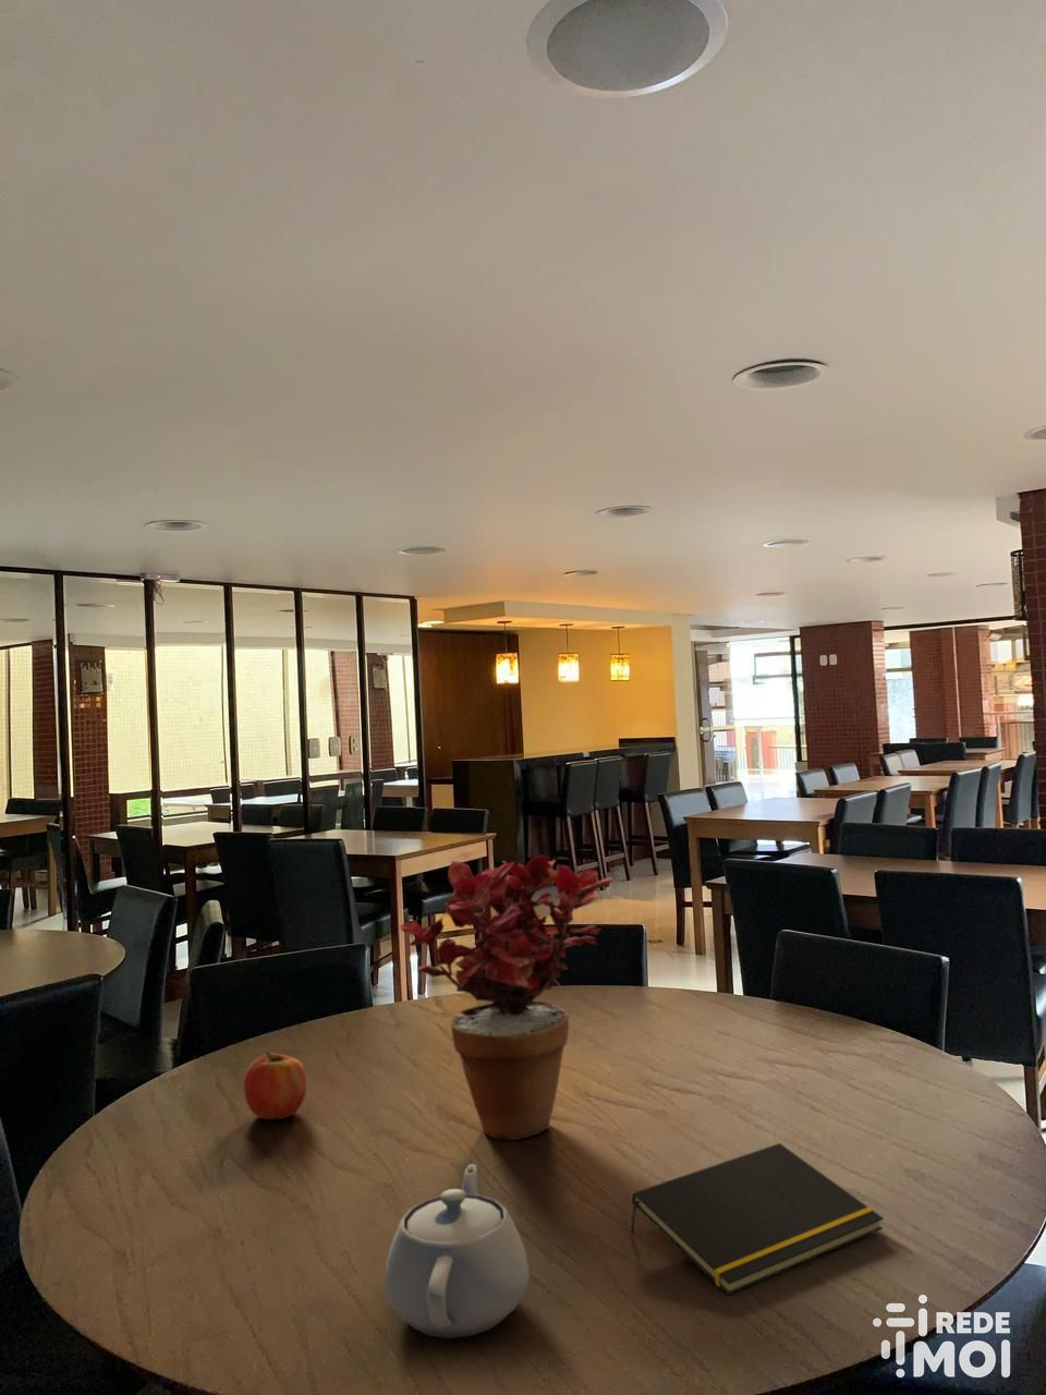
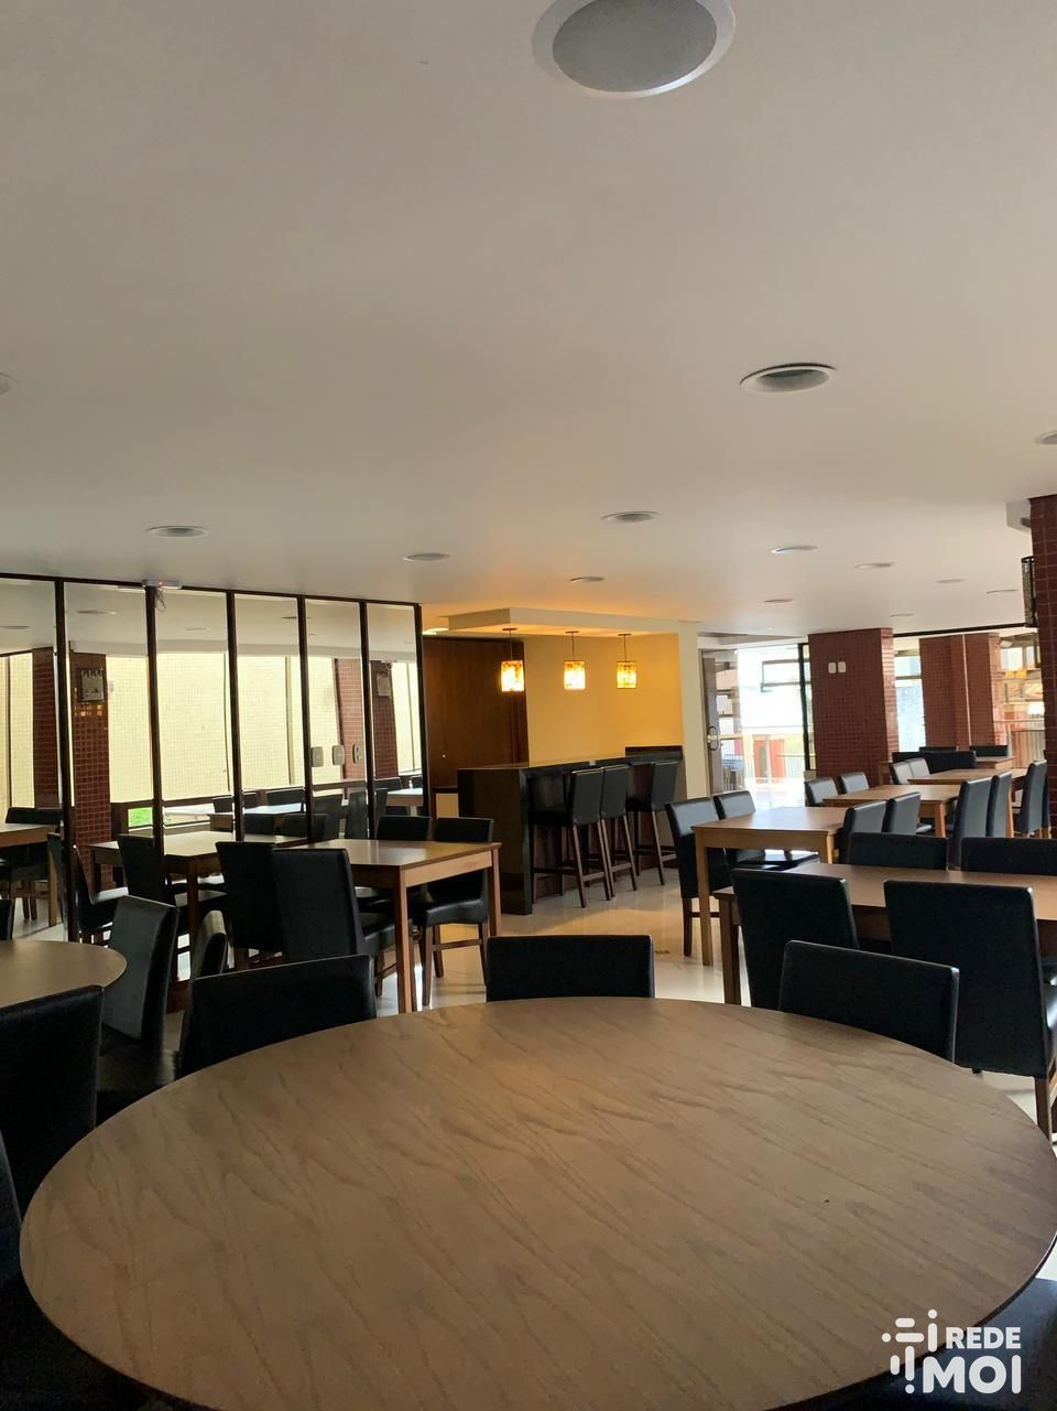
- teapot [383,1163,531,1339]
- potted plant [399,855,613,1141]
- fruit [243,1050,308,1120]
- notepad [628,1142,884,1296]
